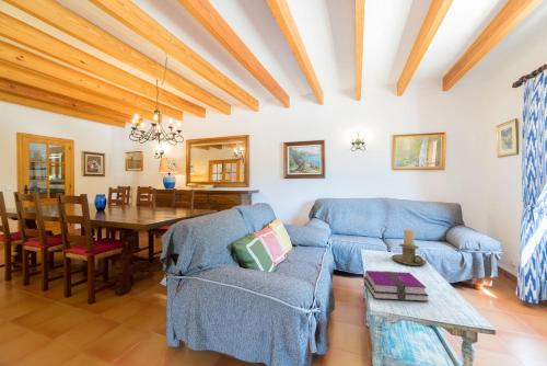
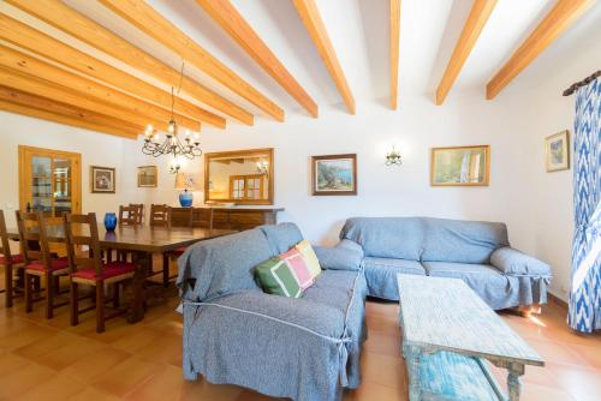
- candle holder [391,228,428,266]
- hardback book [363,270,430,302]
